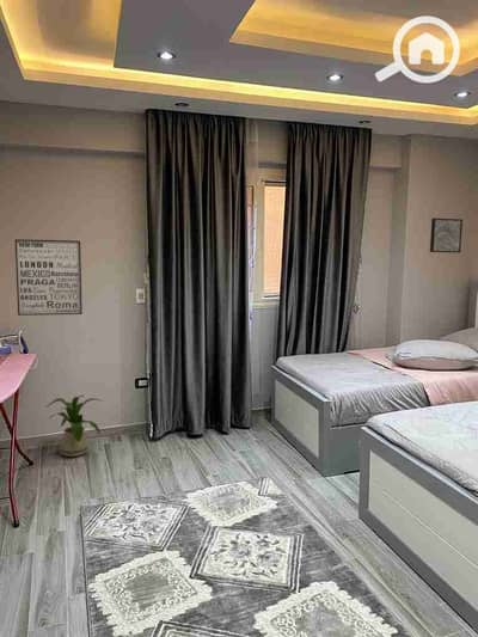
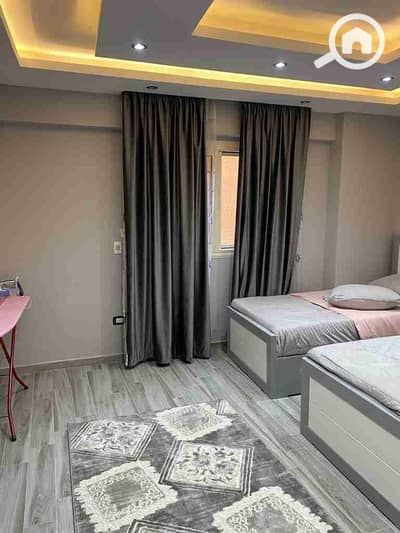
- wall art [14,238,84,317]
- wall art [429,218,464,253]
- house plant [44,394,105,458]
